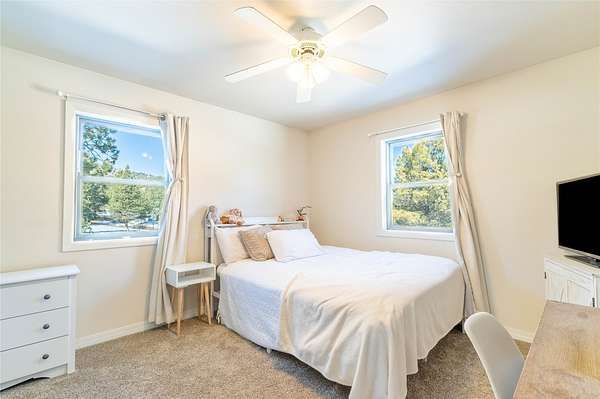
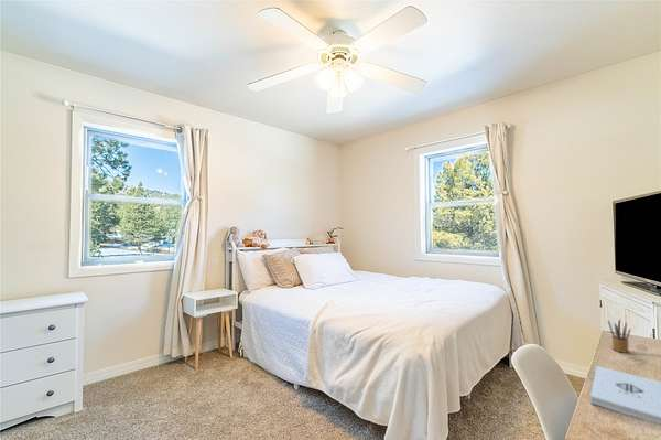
+ pencil box [607,319,631,354]
+ notepad [589,365,661,426]
